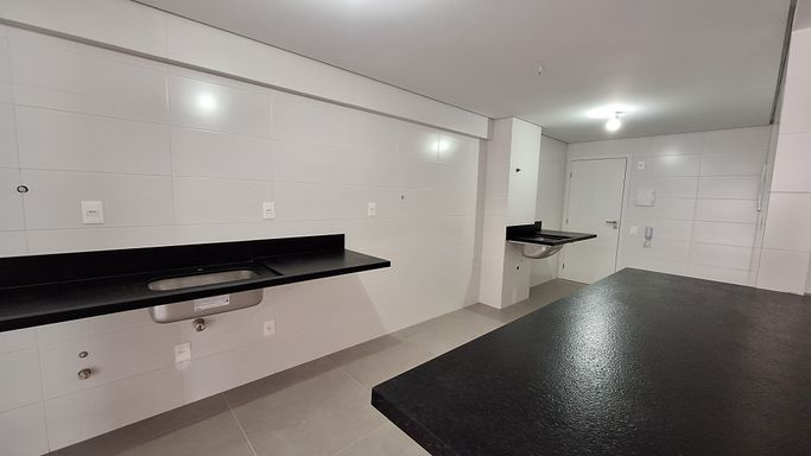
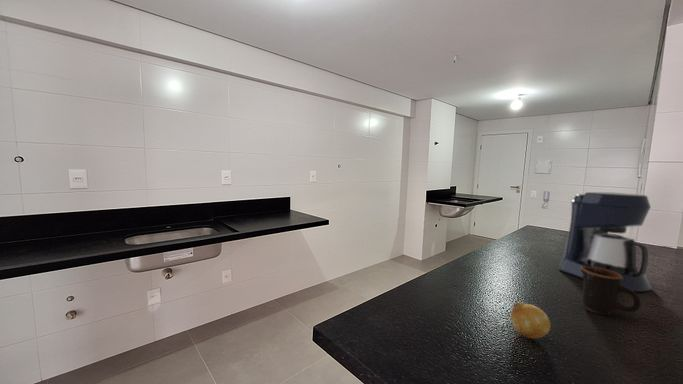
+ coffee maker [558,191,652,293]
+ fruit [510,301,551,339]
+ mug [580,267,642,316]
